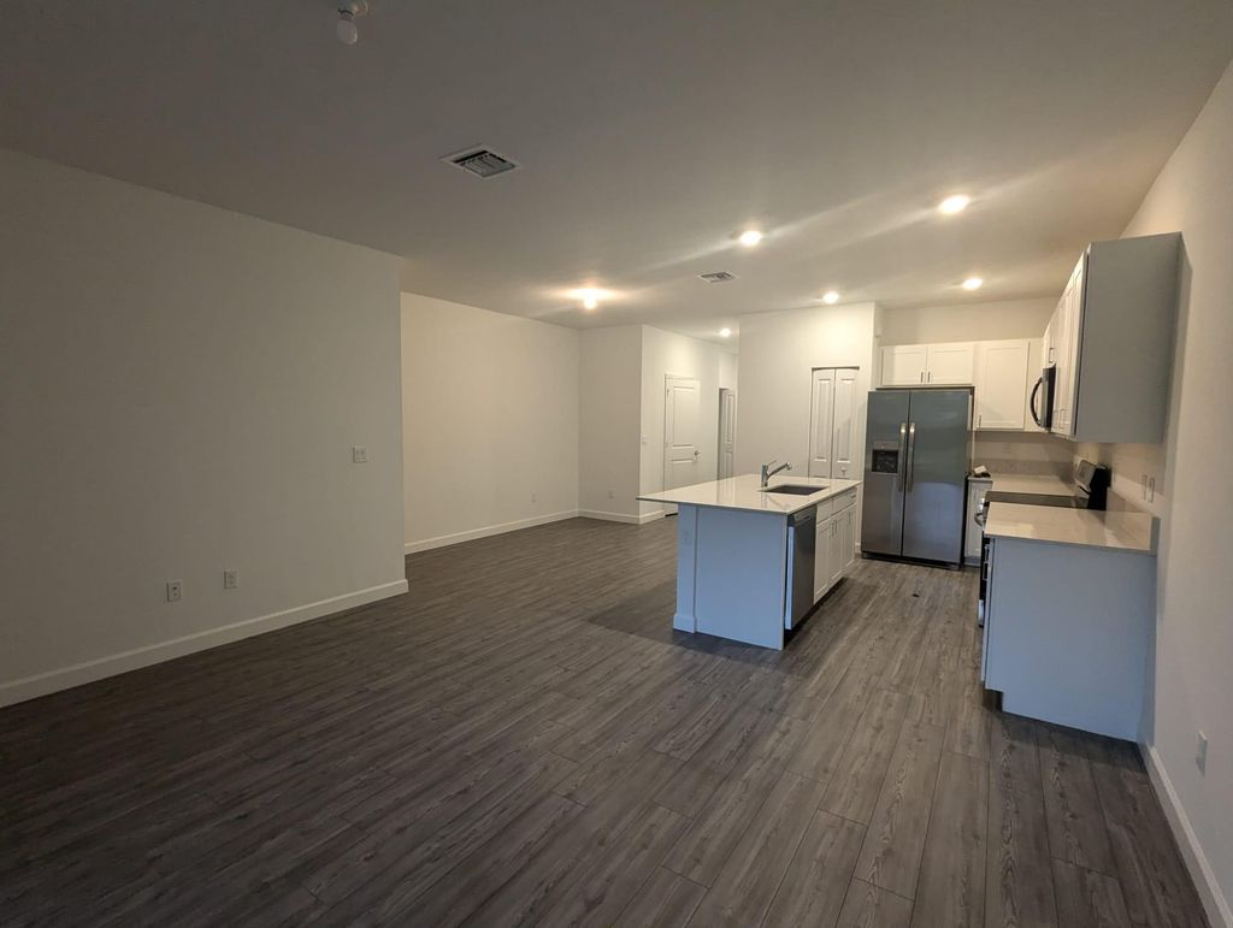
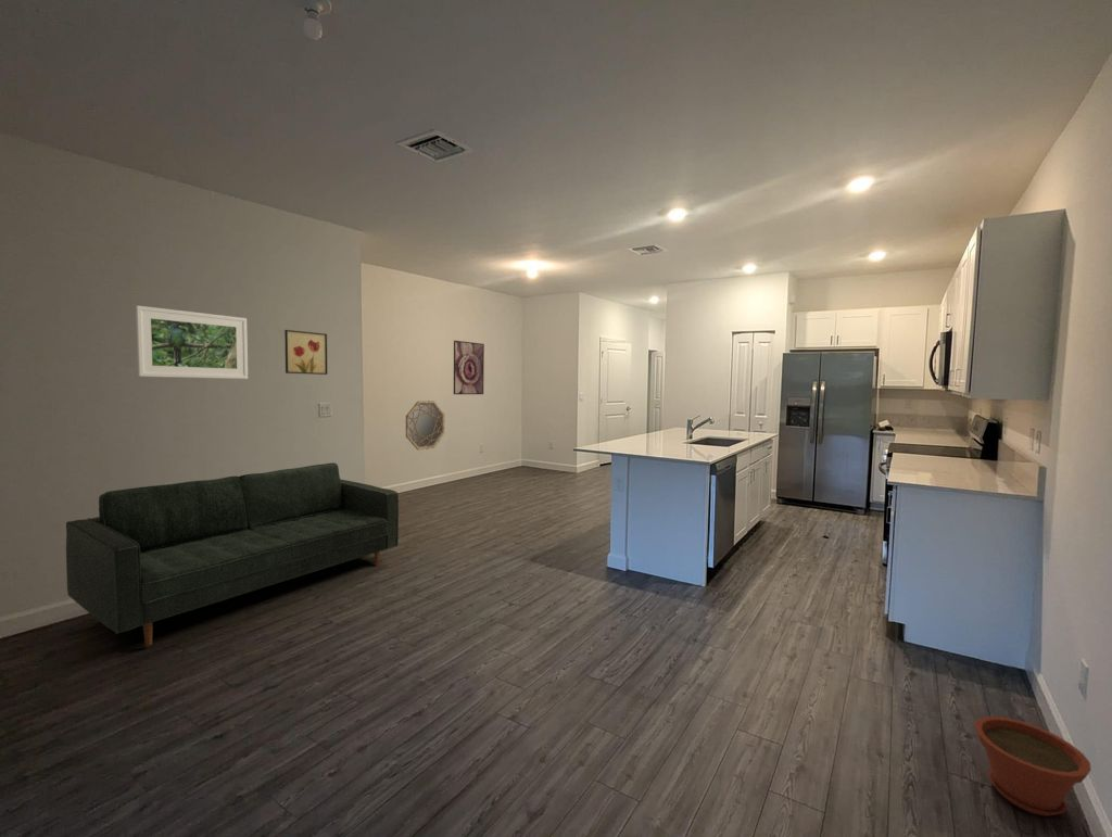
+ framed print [135,305,249,380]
+ sofa [65,461,400,647]
+ wall art [283,329,328,376]
+ home mirror [405,400,445,452]
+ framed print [453,340,485,395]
+ plant pot [974,715,1092,817]
